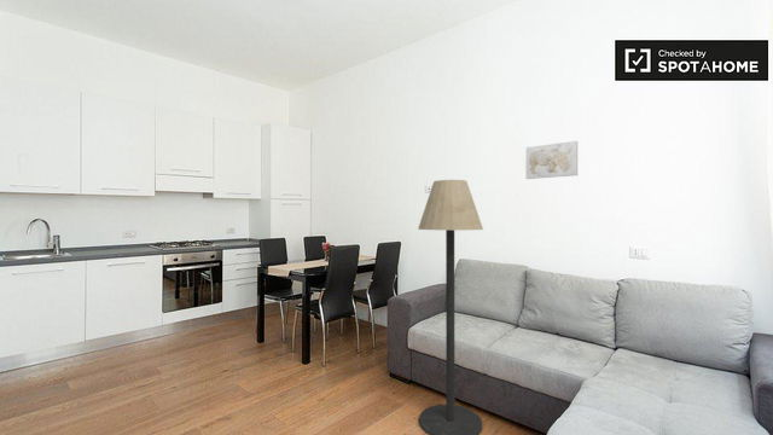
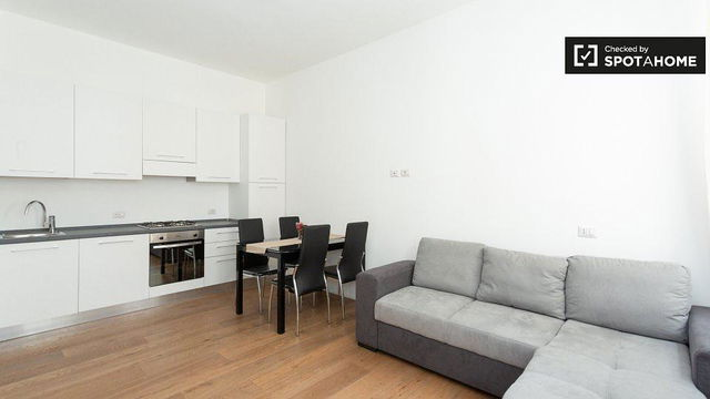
- floor lamp [417,179,484,435]
- wall art [524,140,579,180]
